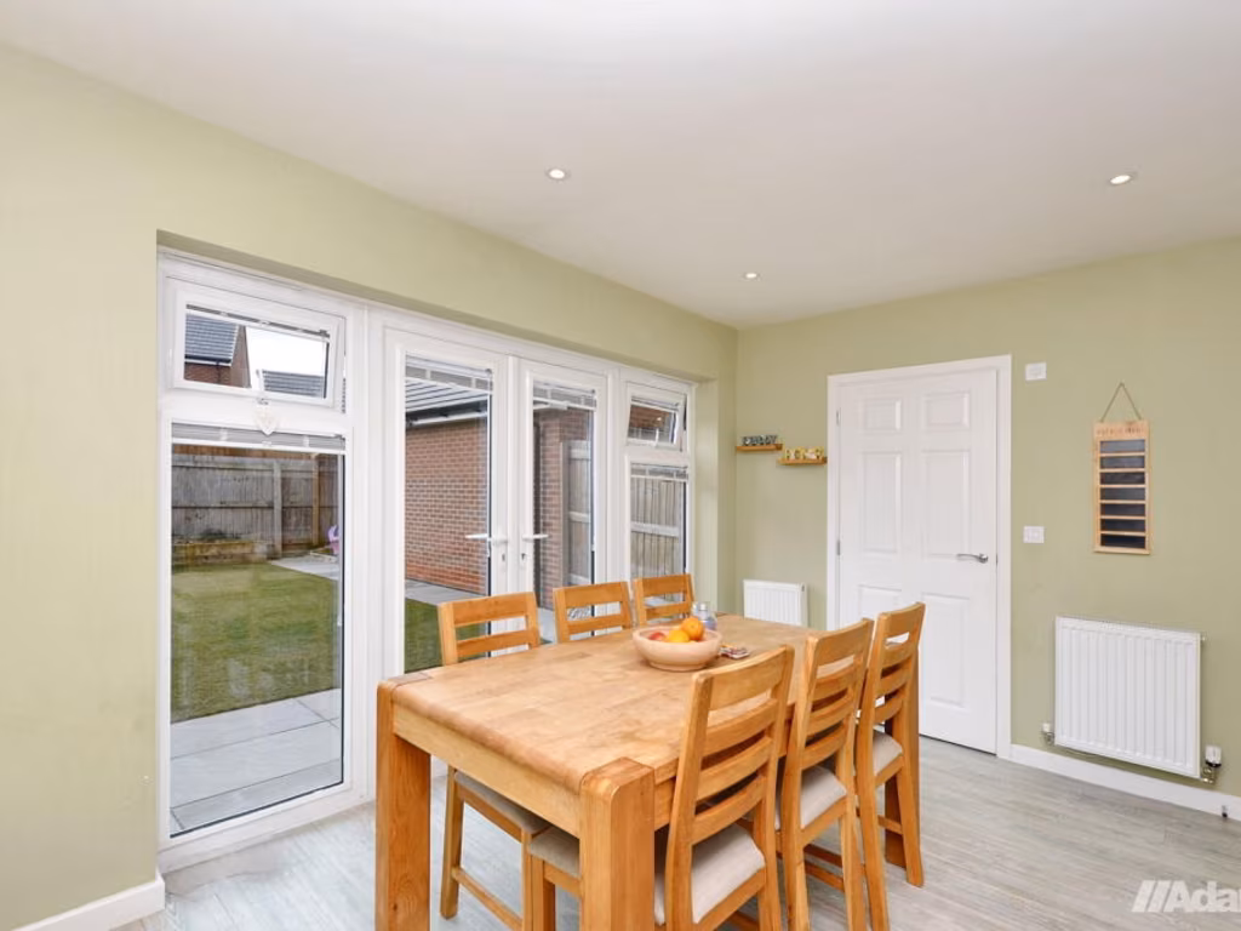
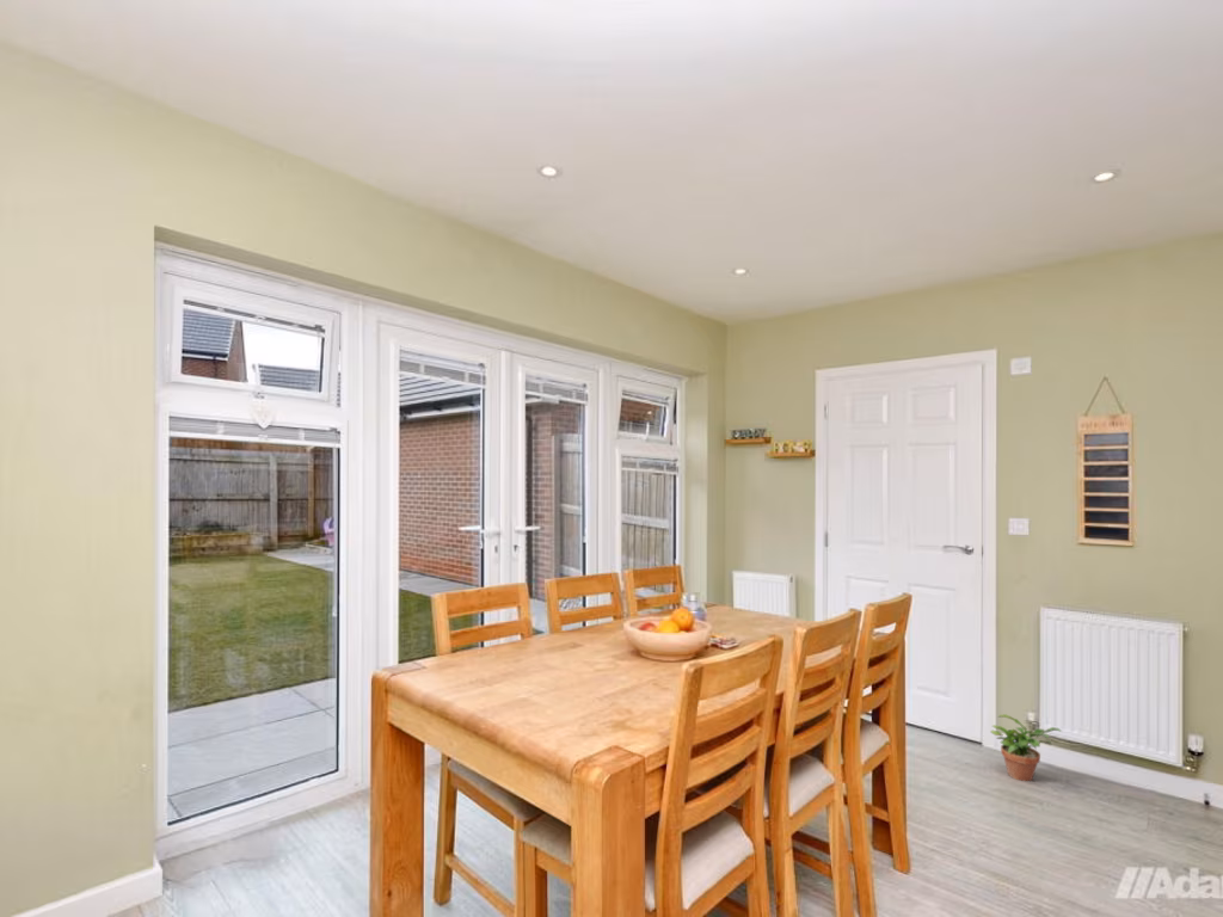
+ potted plant [989,713,1063,782]
